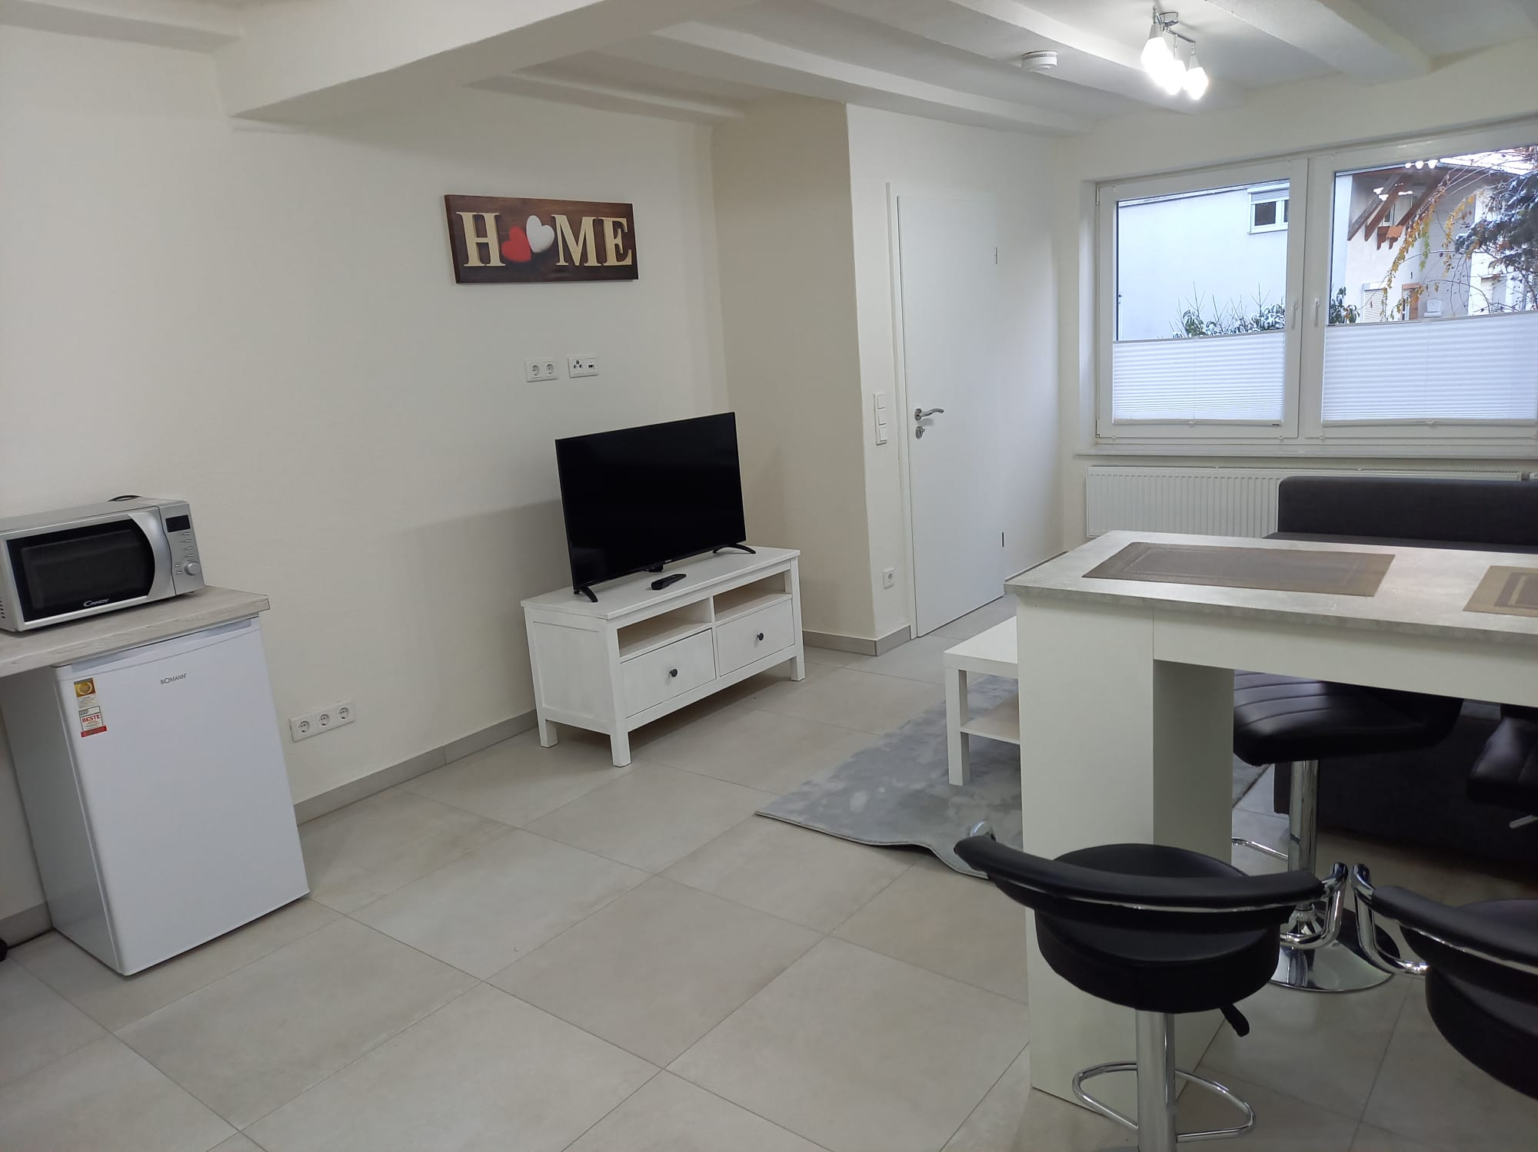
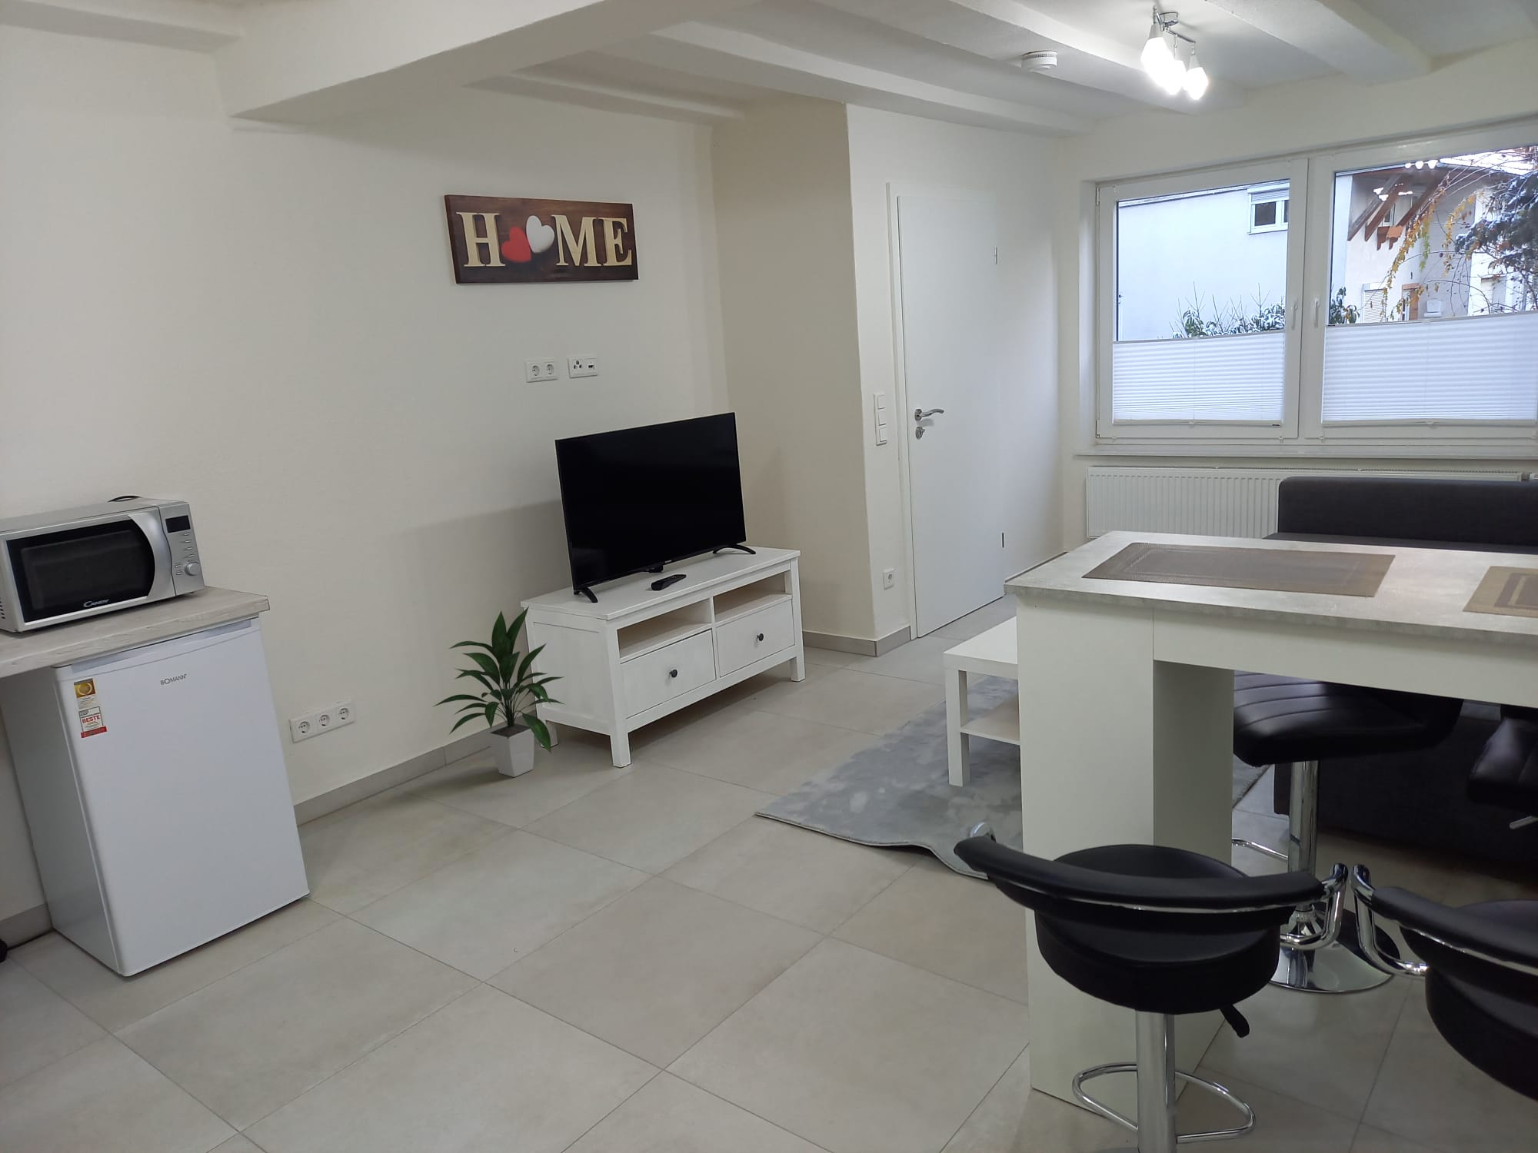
+ indoor plant [434,604,566,778]
